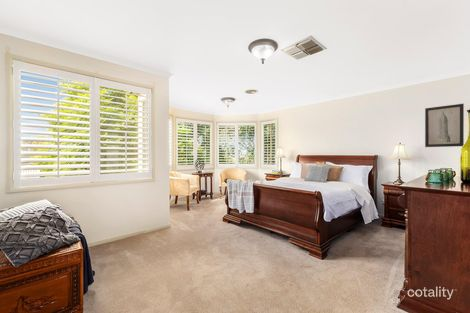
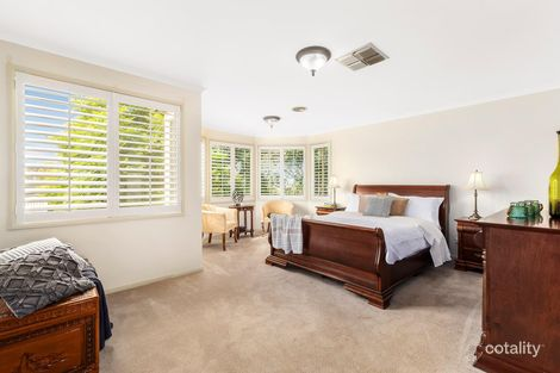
- wall art [424,103,465,148]
